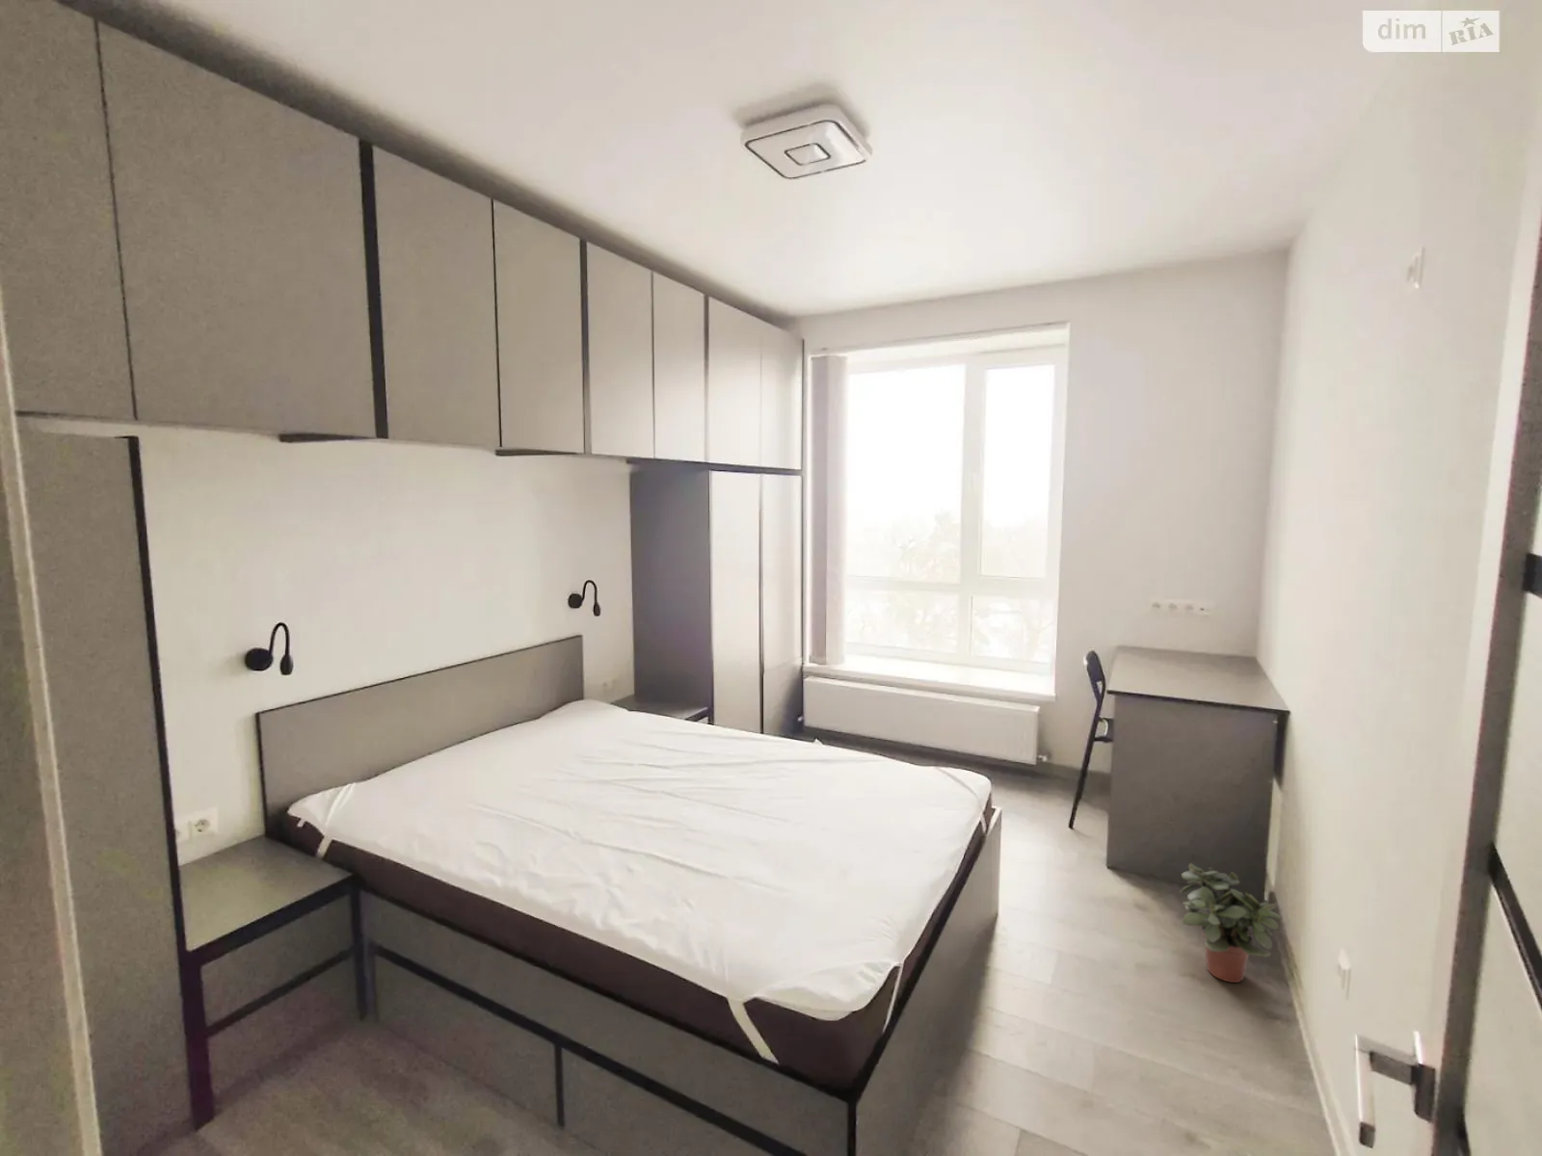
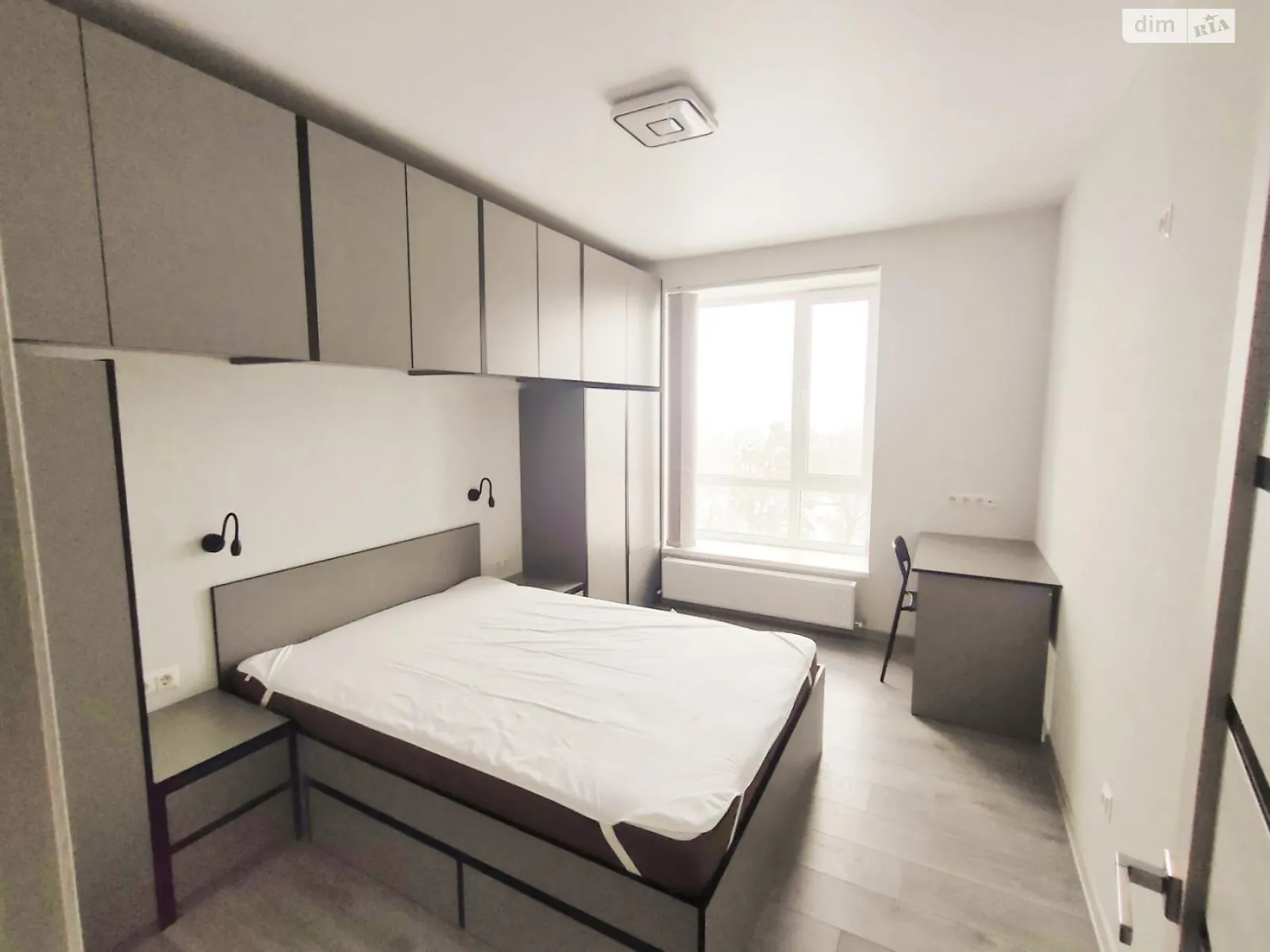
- potted plant [1179,862,1282,984]
